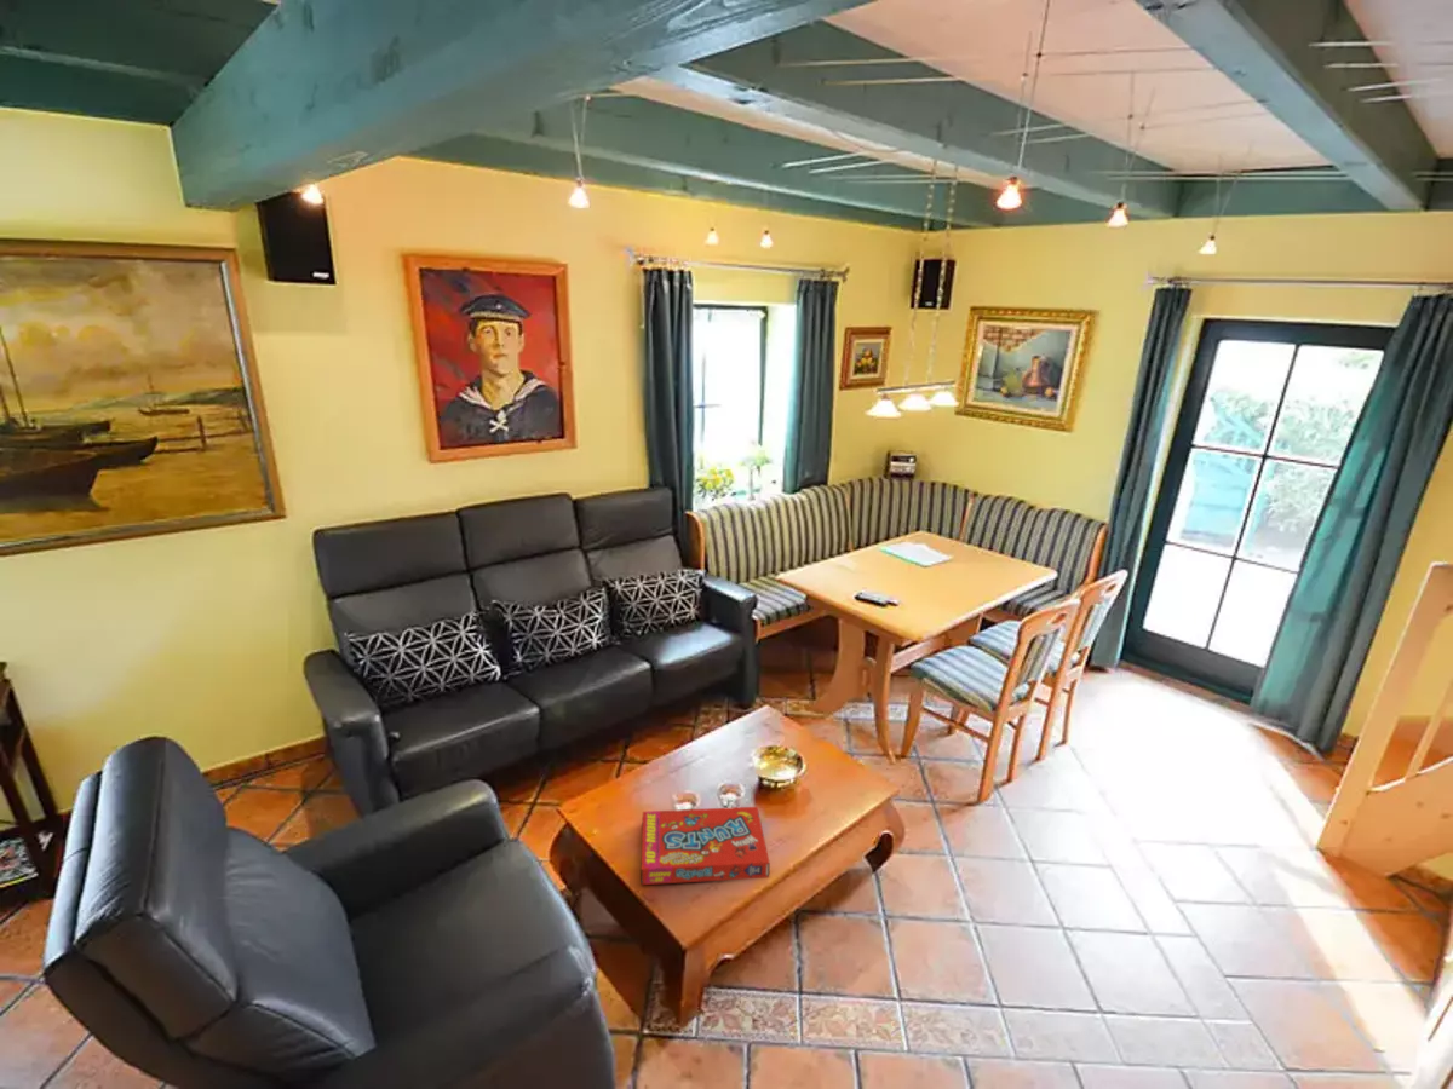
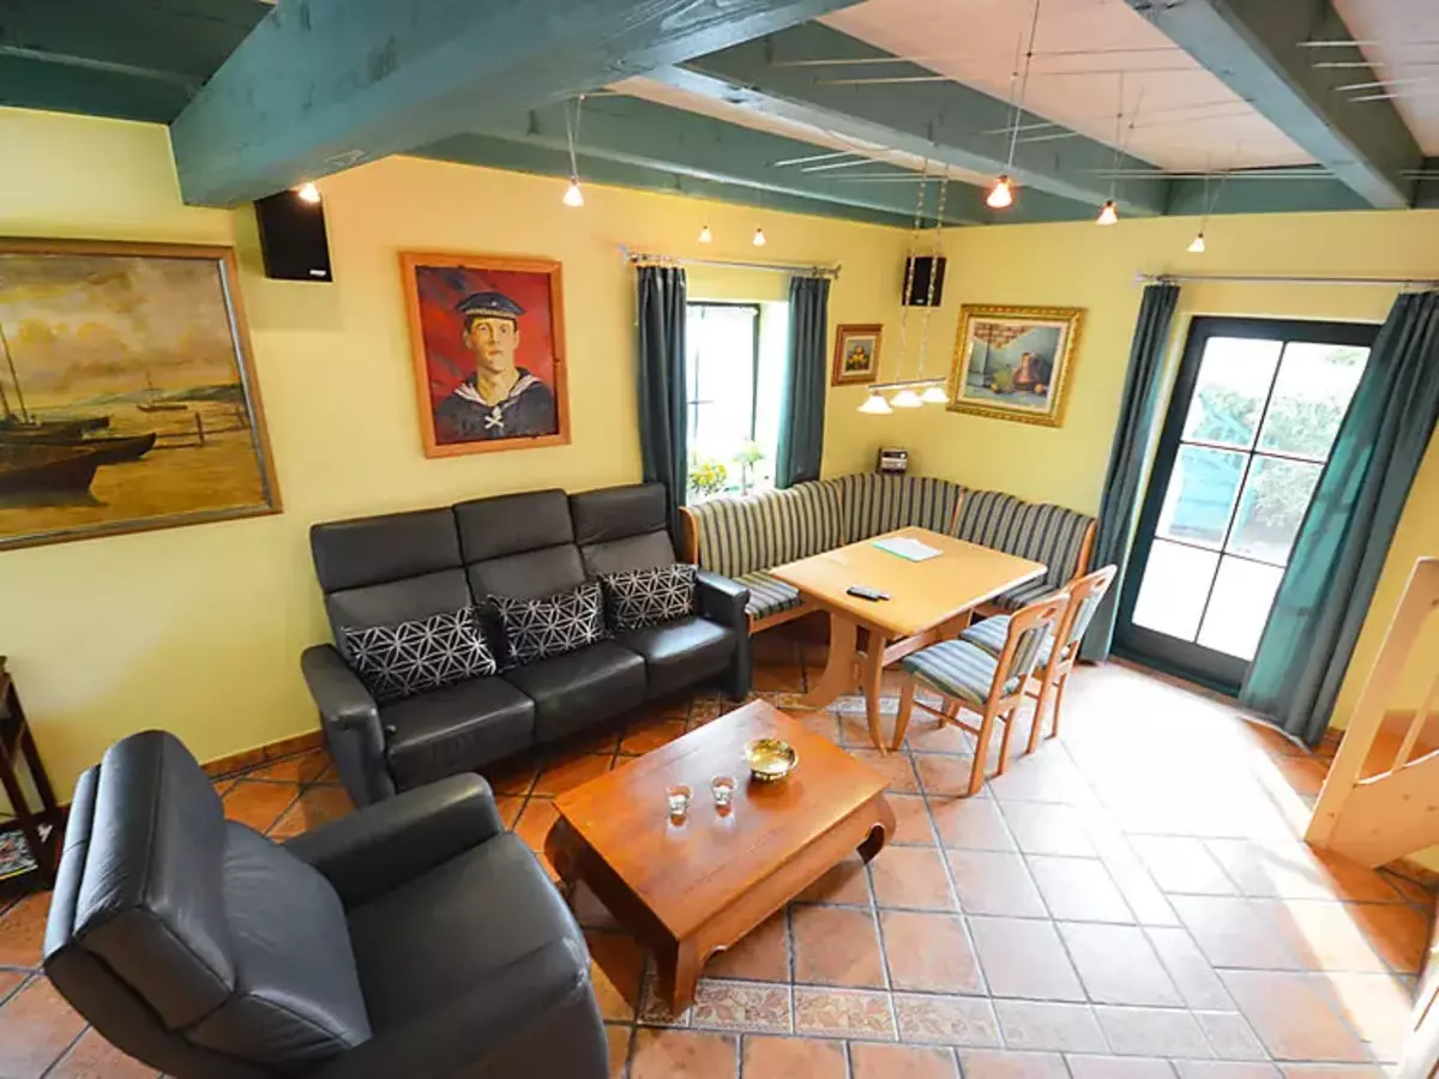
- snack box [639,806,771,886]
